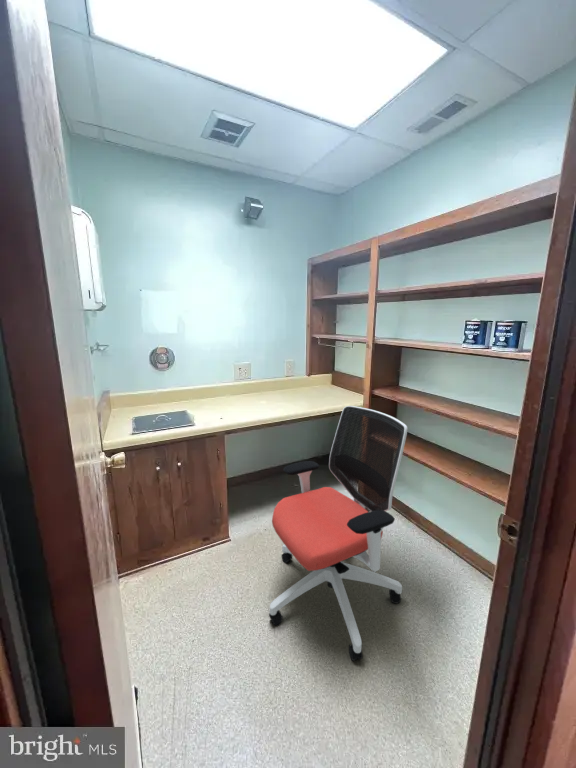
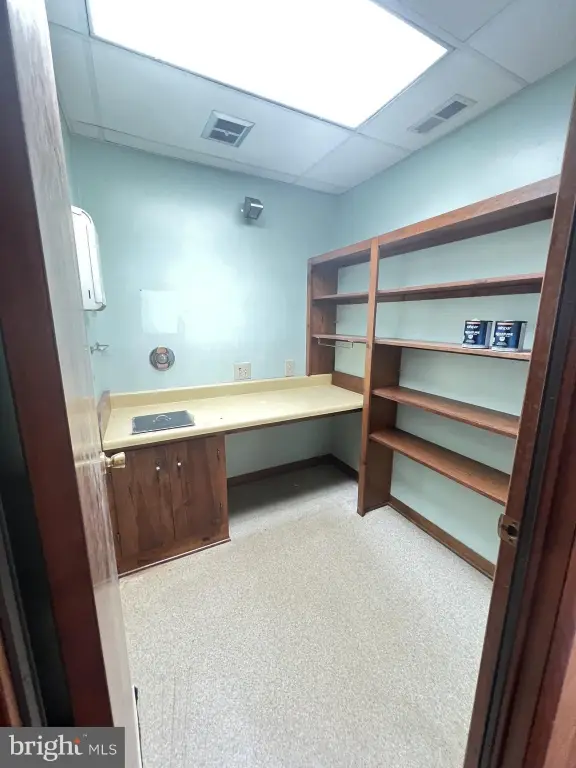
- office chair [268,405,408,662]
